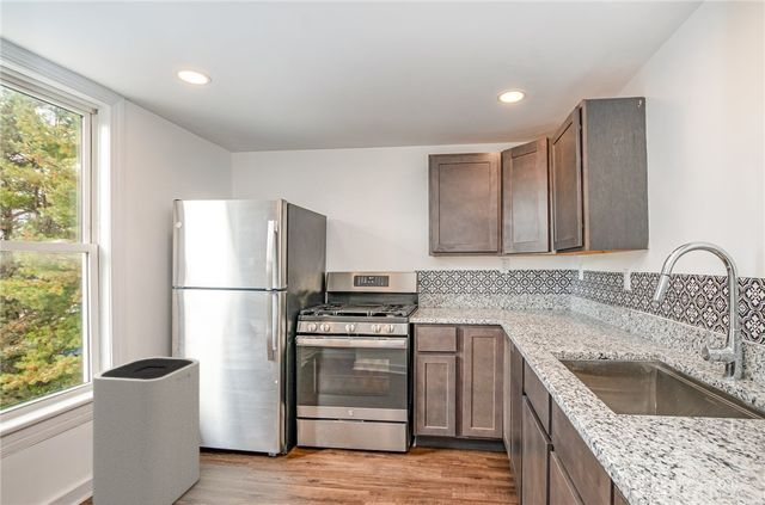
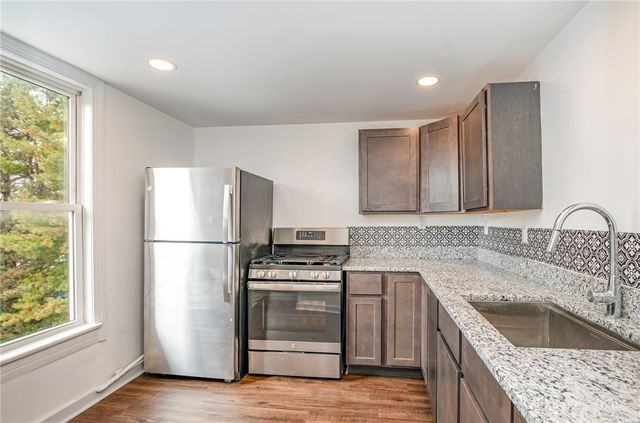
- trash can [92,356,201,505]
